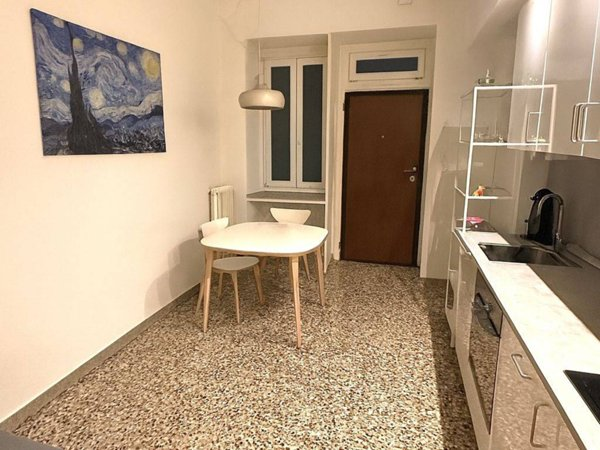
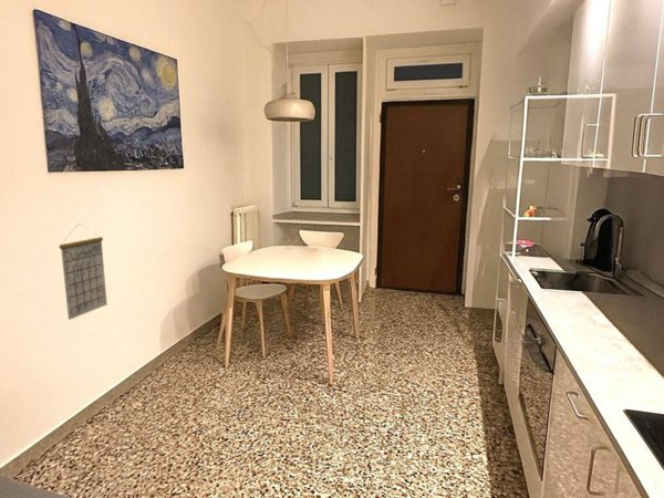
+ calendar [59,222,108,321]
